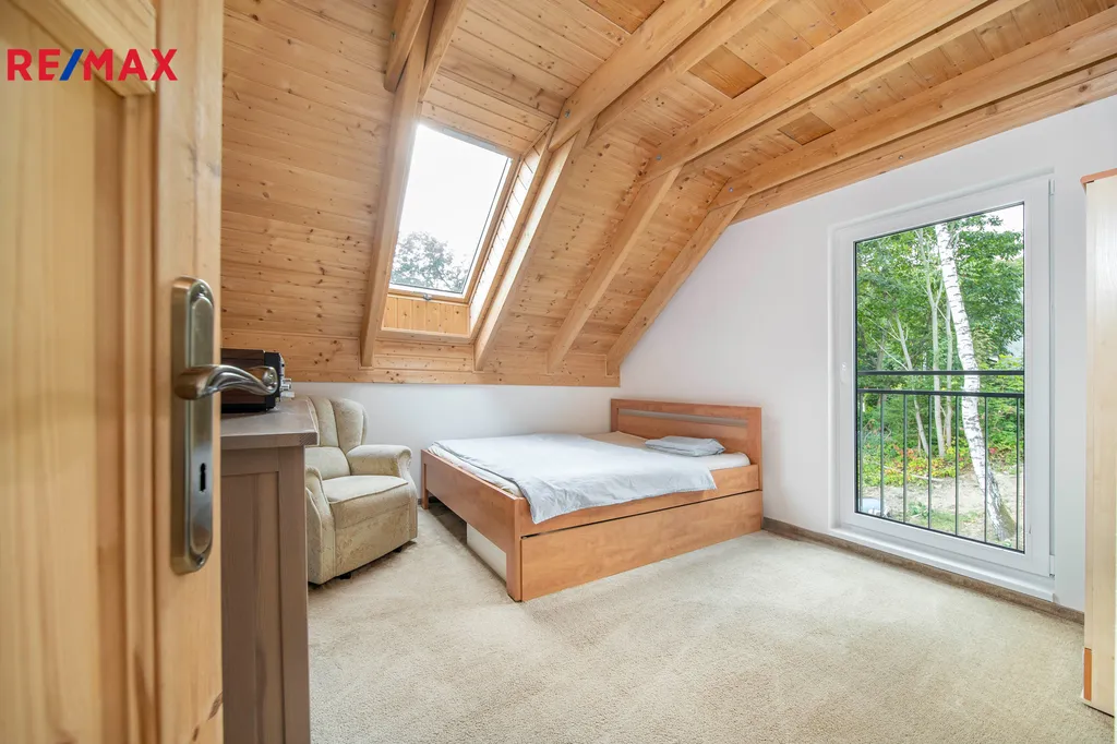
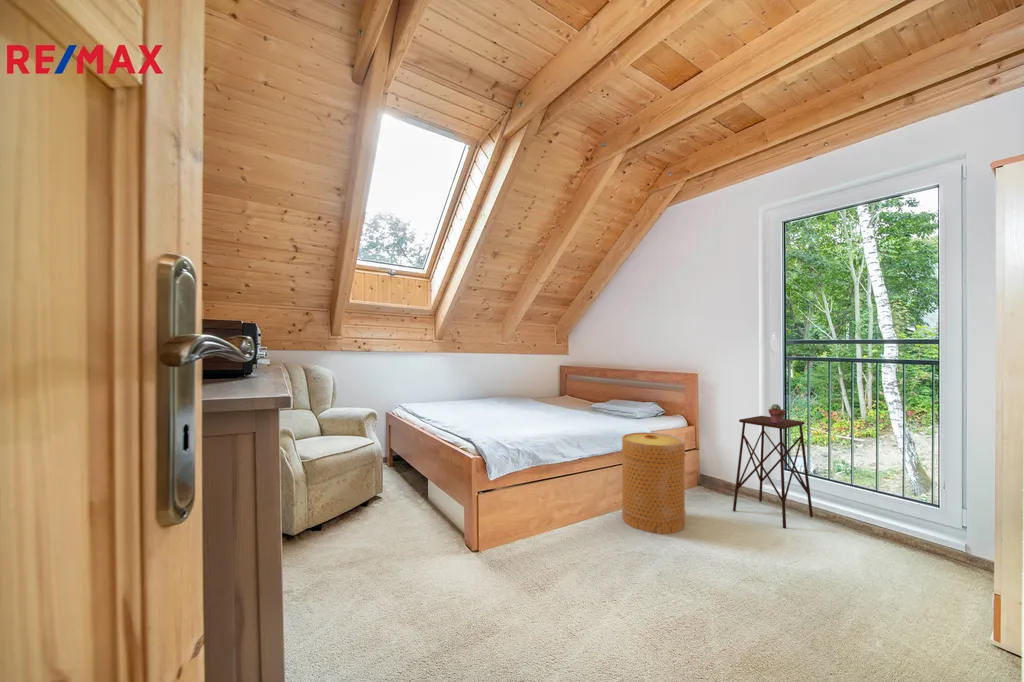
+ basket [620,431,687,535]
+ side table [732,415,814,529]
+ potted succulent [768,403,786,424]
